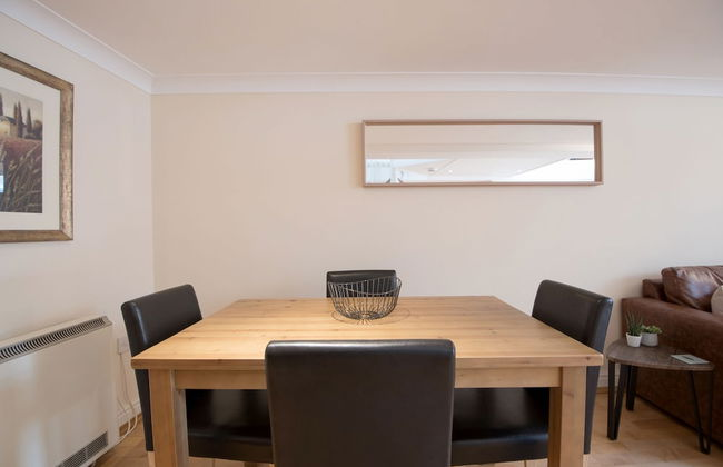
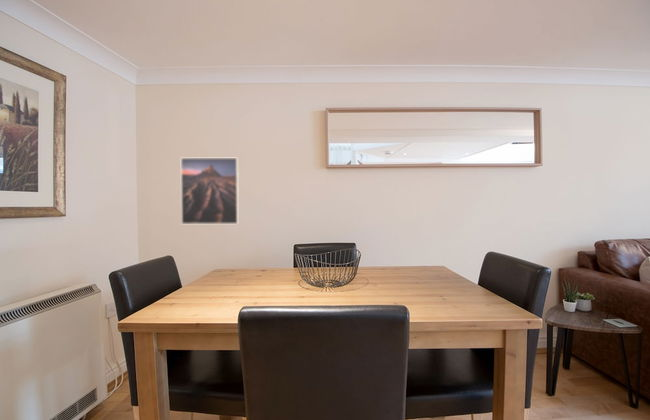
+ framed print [180,157,240,225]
